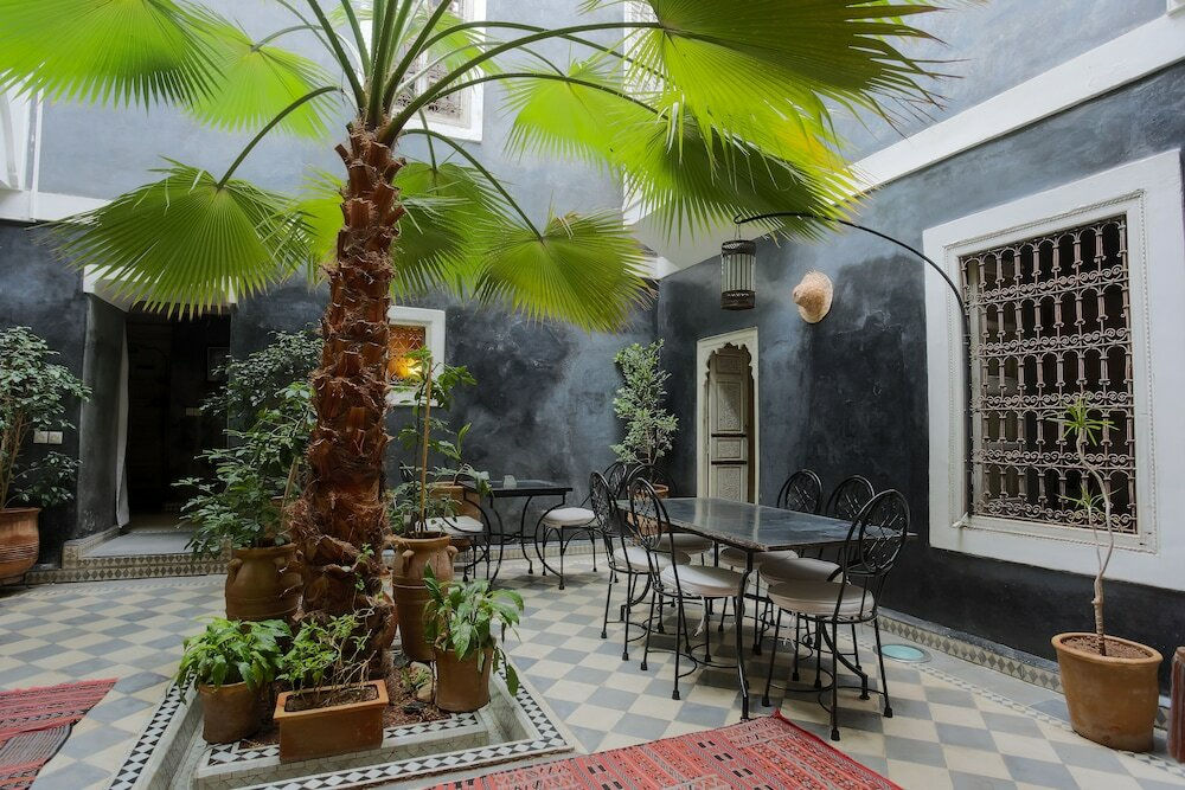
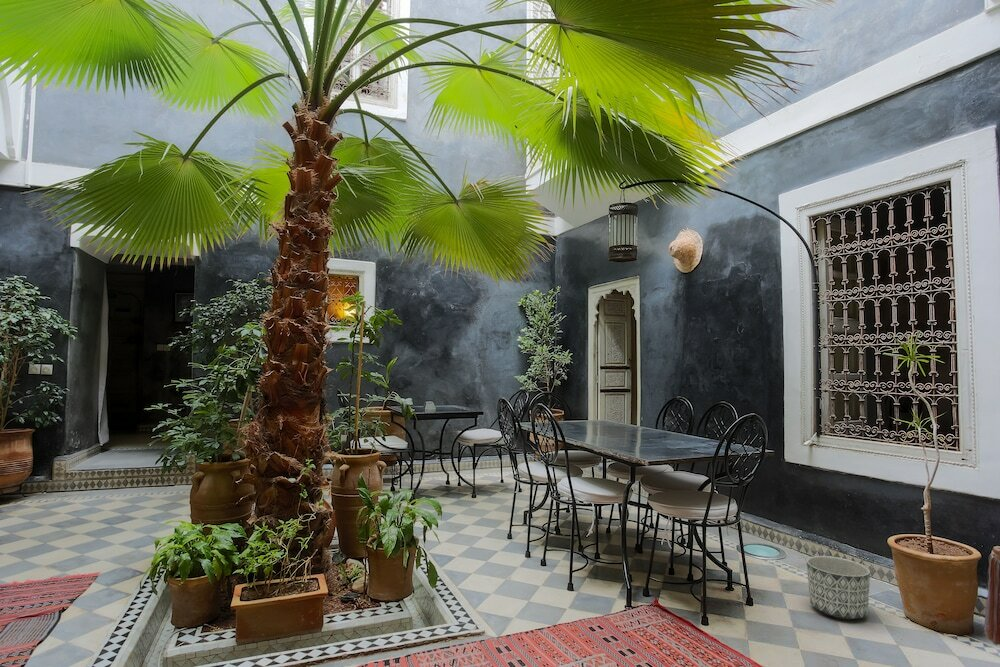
+ planter [805,555,871,620]
